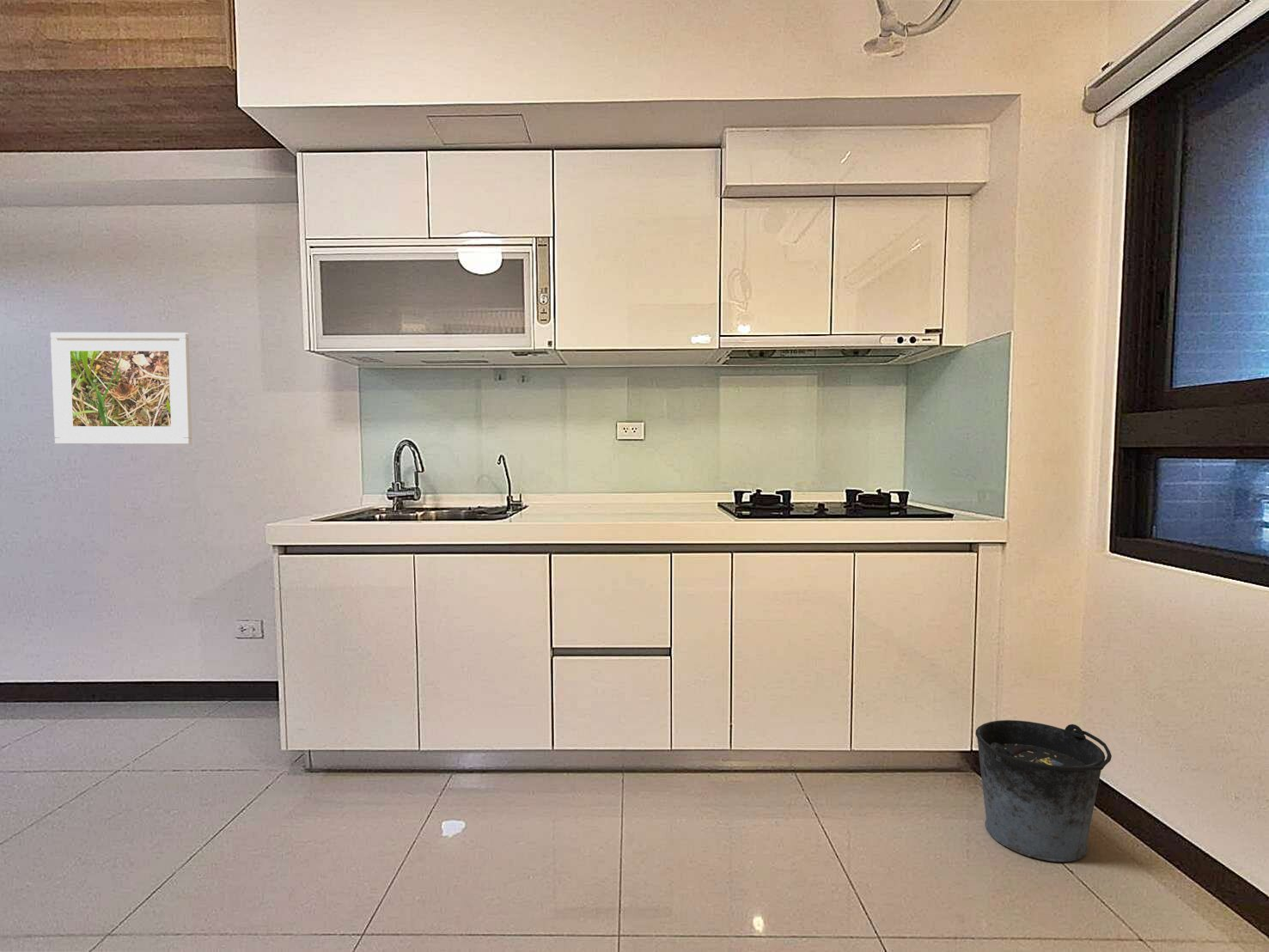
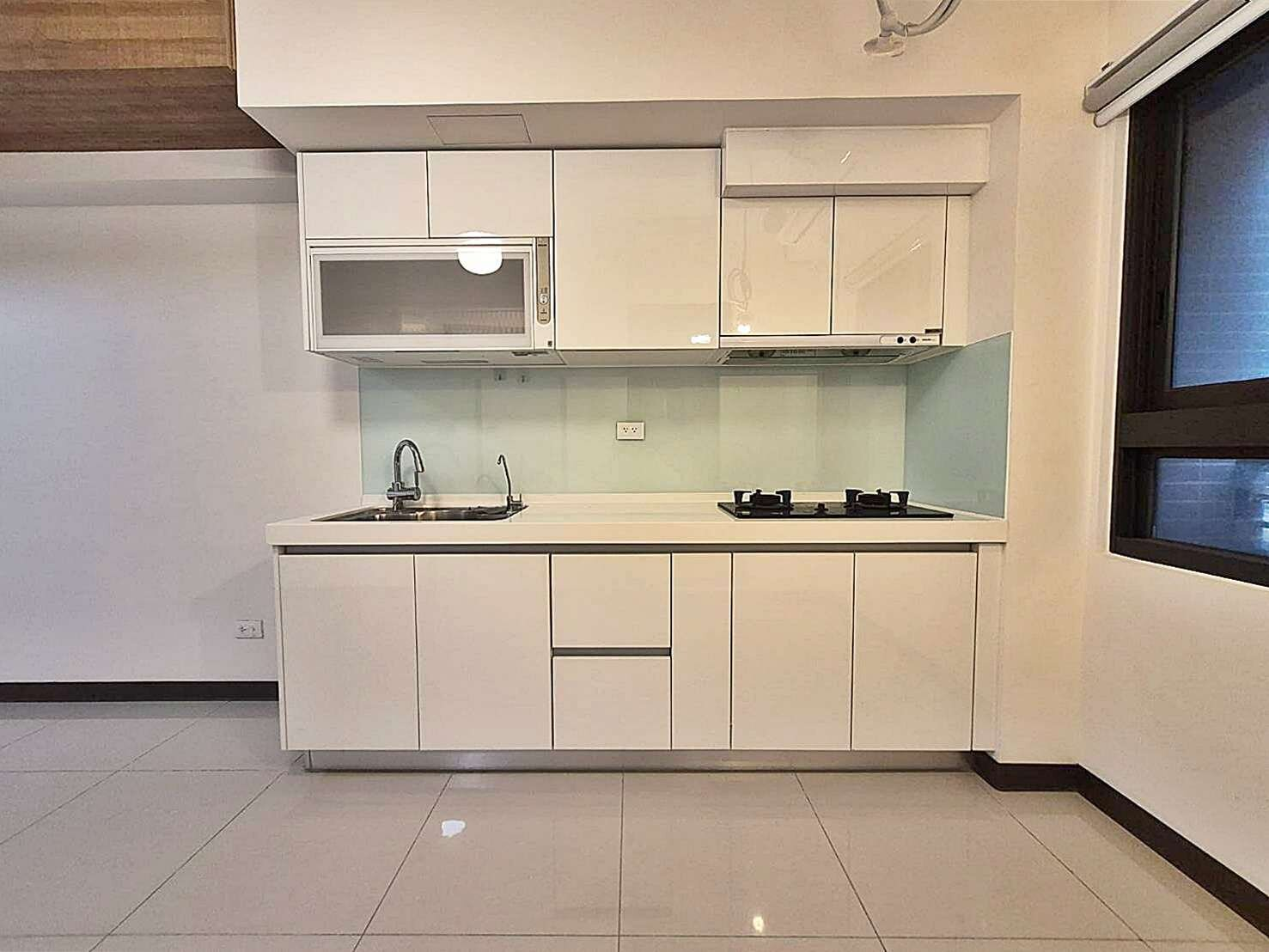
- bucket [974,719,1113,863]
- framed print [50,332,192,445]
